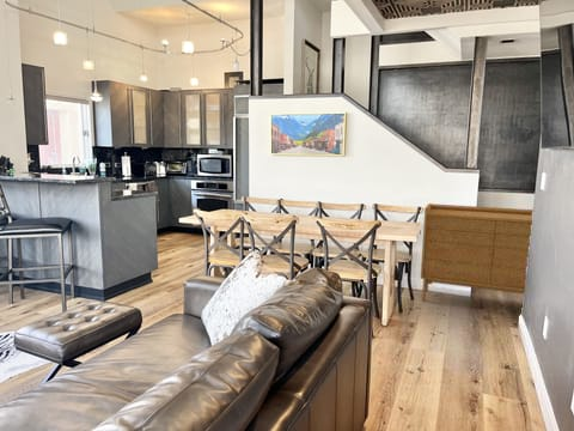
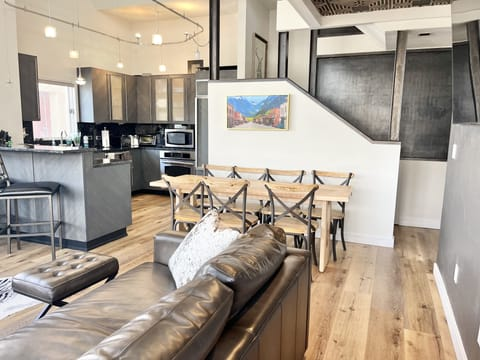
- sideboard [420,202,535,302]
